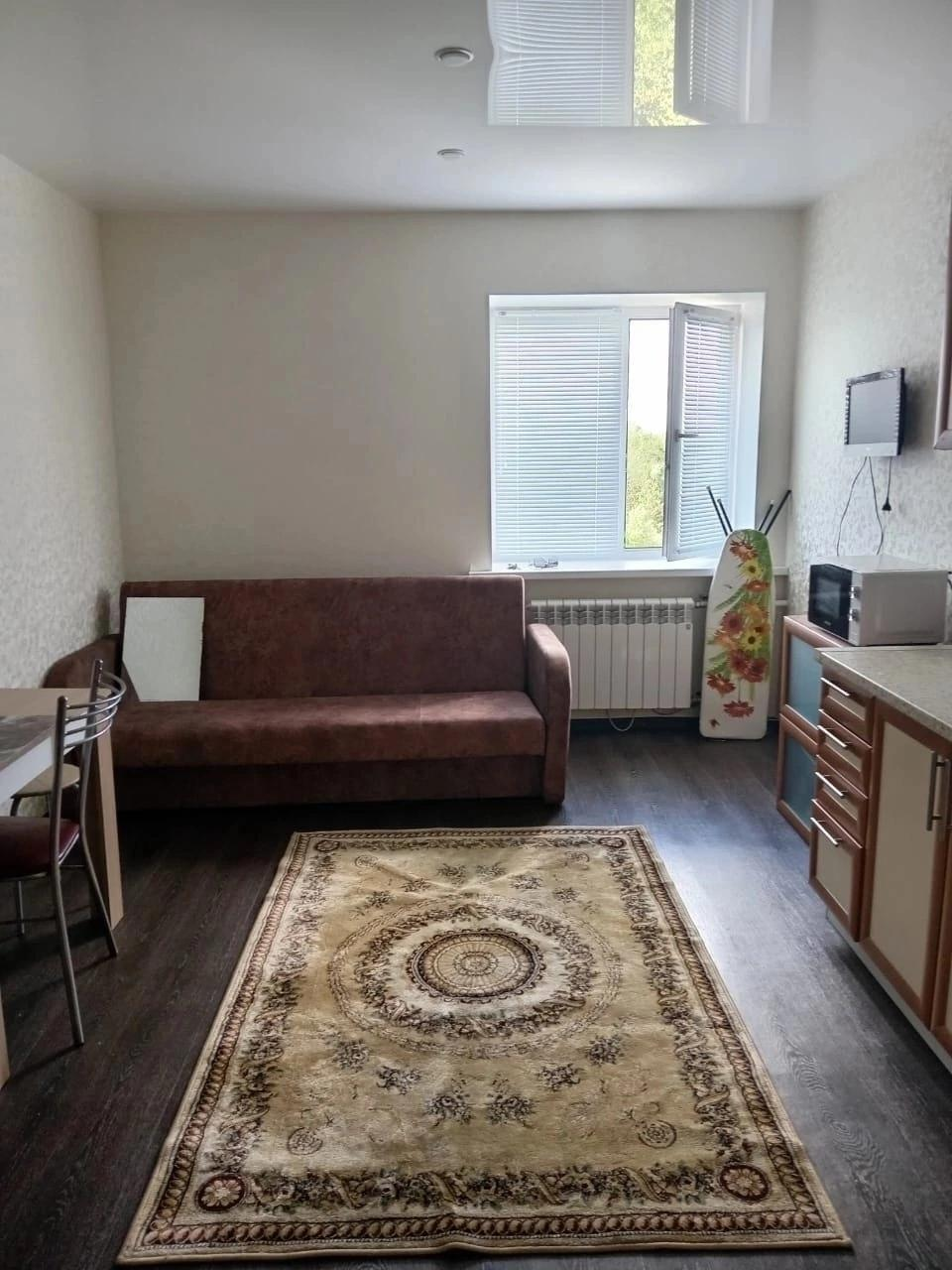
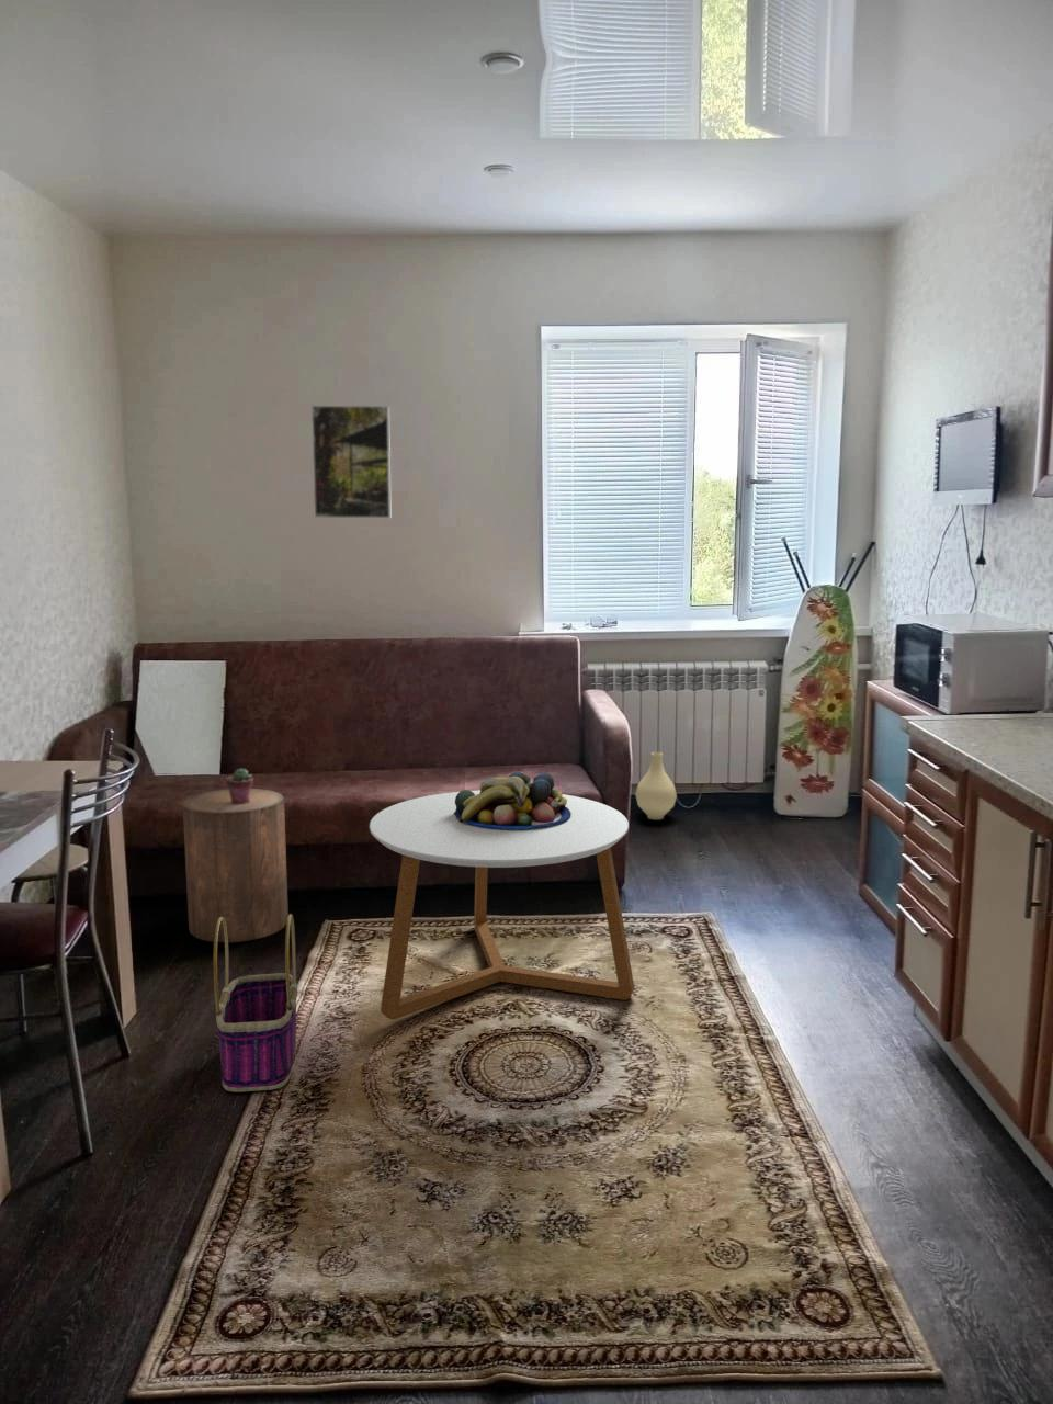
+ stool [183,787,290,943]
+ coffee table [368,789,635,1021]
+ vase [634,752,678,820]
+ potted succulent [225,767,254,804]
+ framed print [311,405,392,518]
+ basket [212,913,299,1092]
+ fruit bowl [453,772,572,829]
